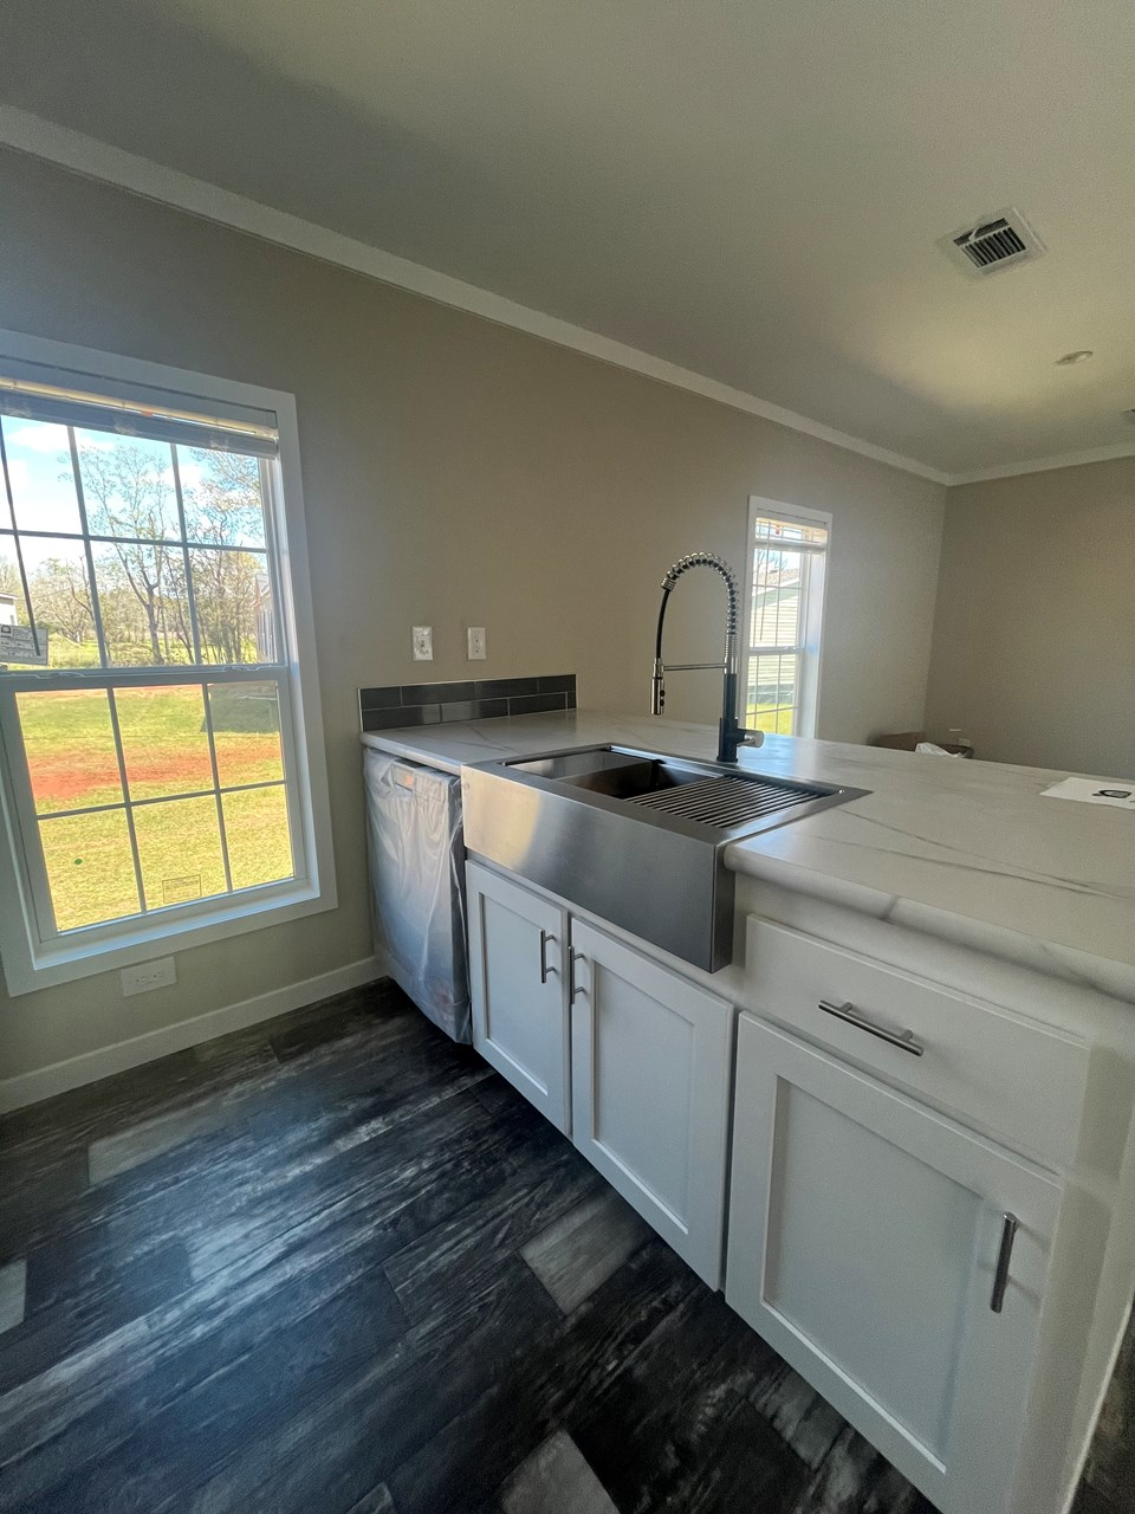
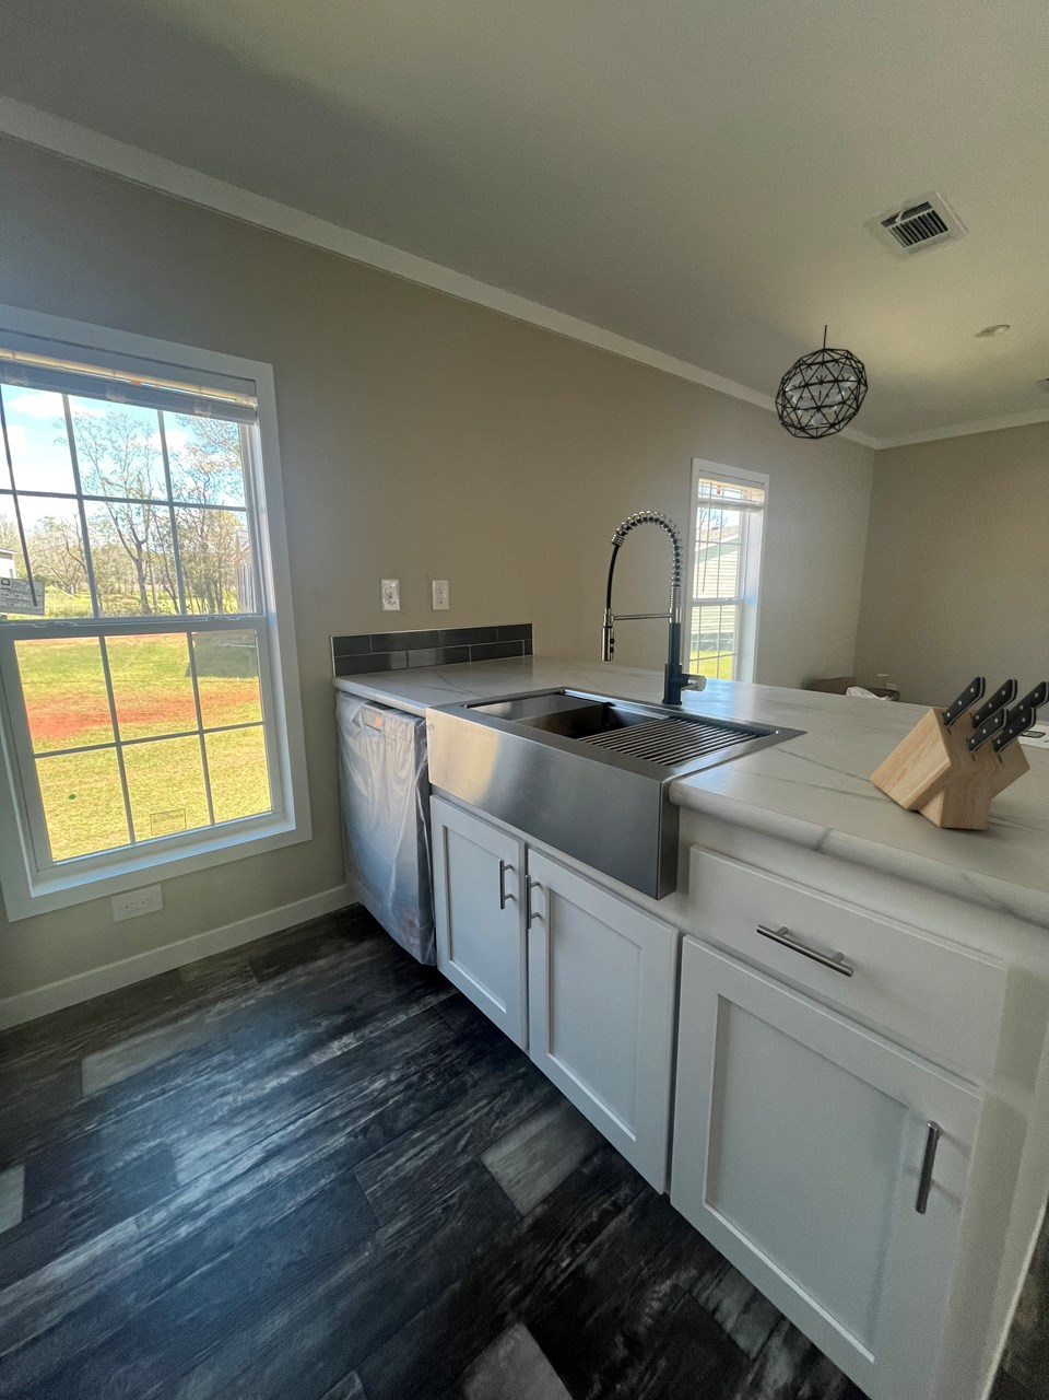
+ knife block [869,676,1049,831]
+ pendant light [774,324,868,441]
